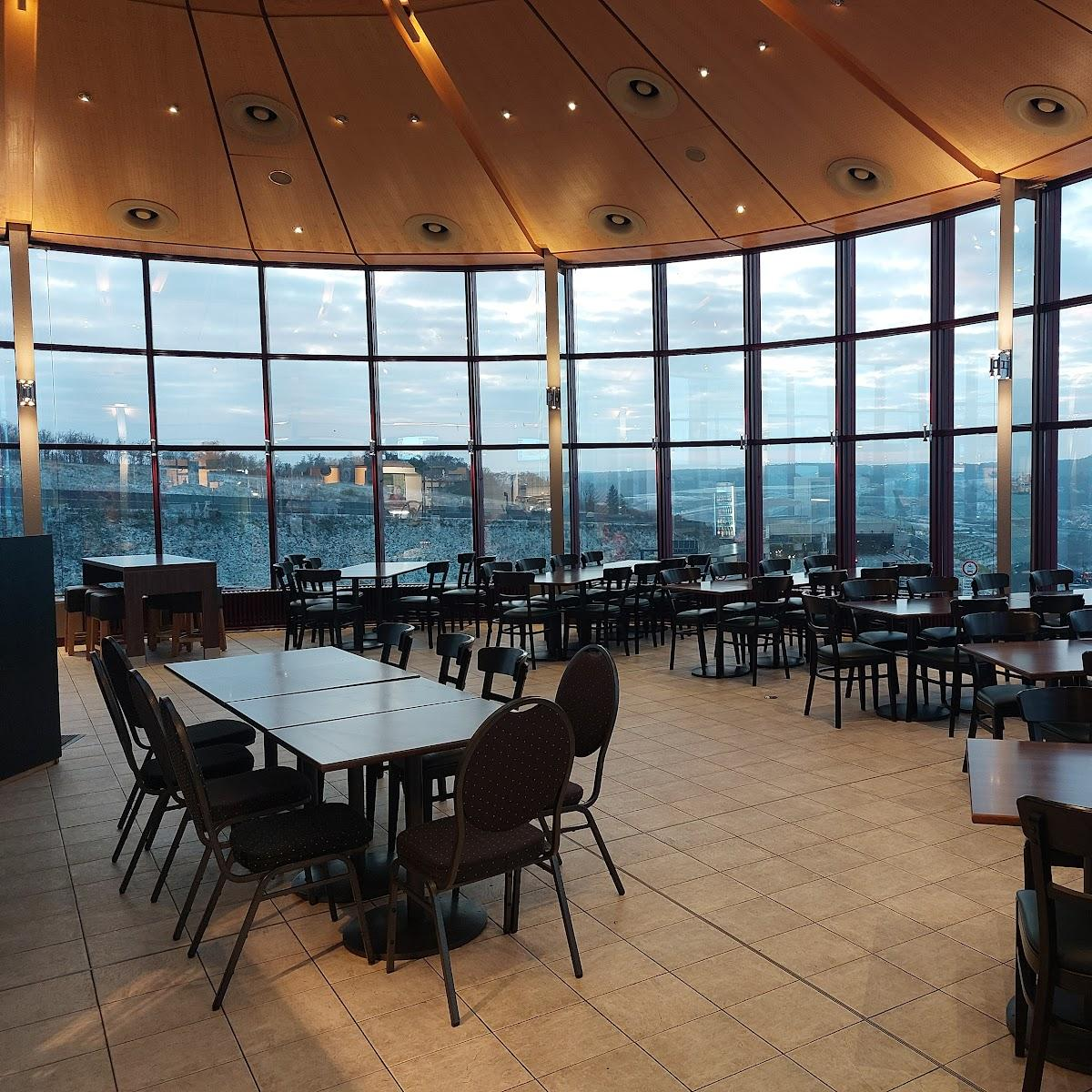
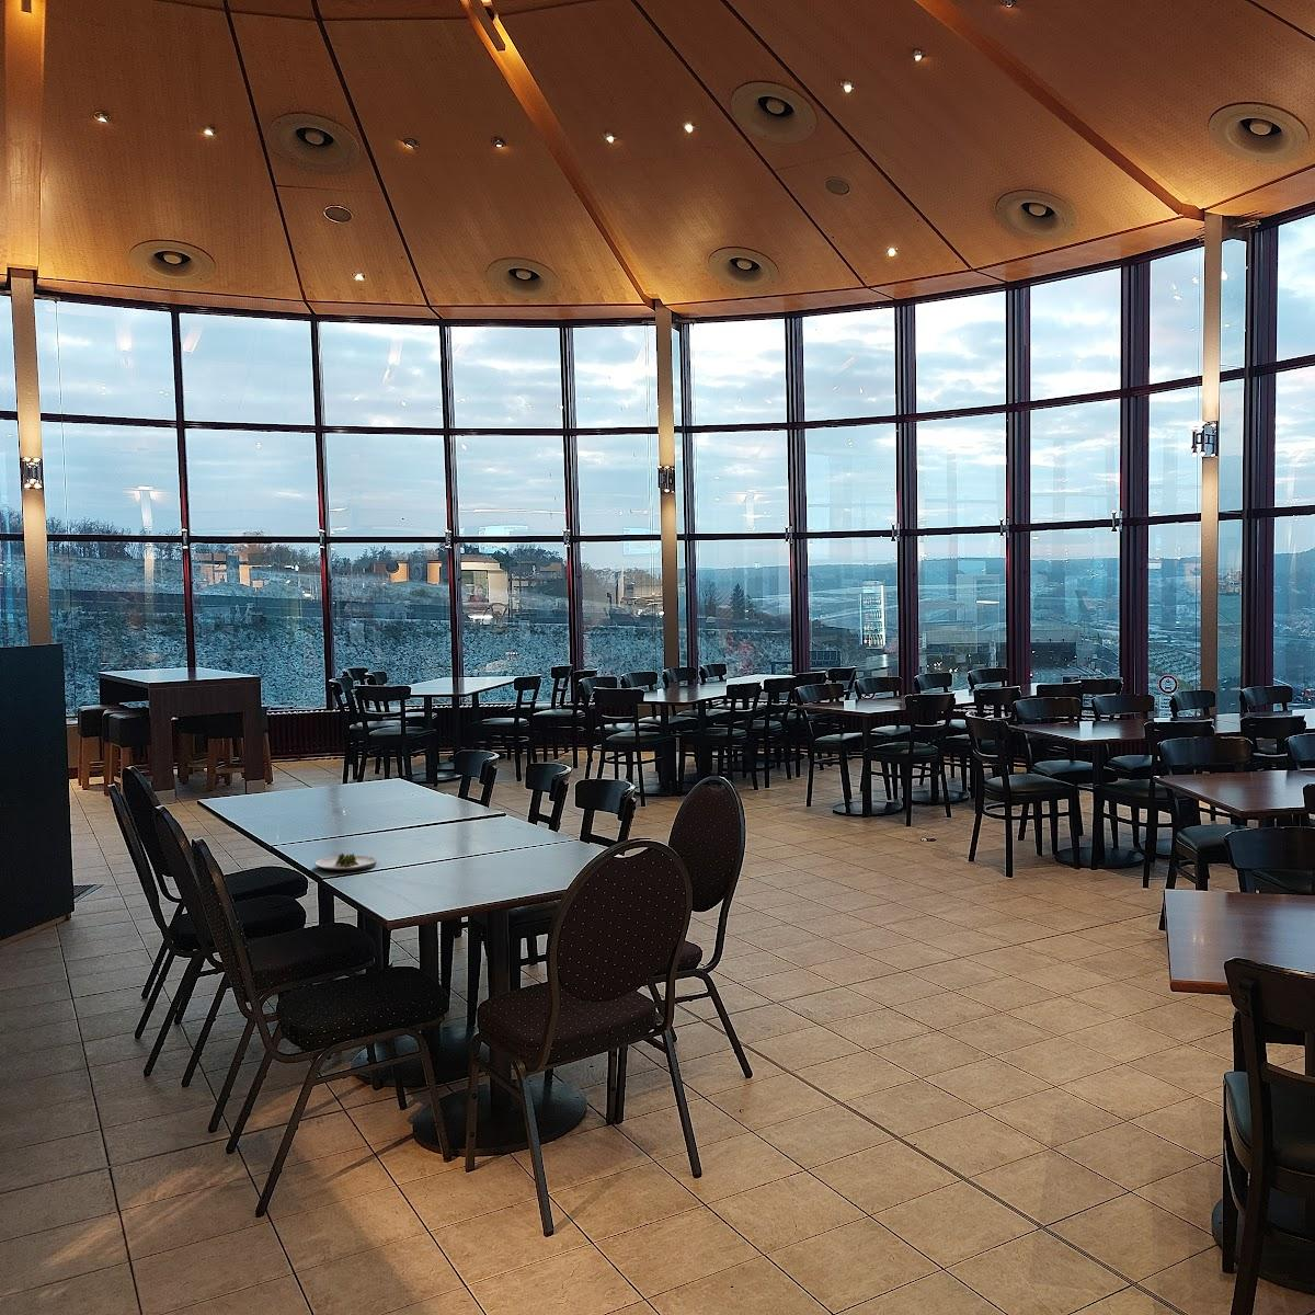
+ salad plate [313,853,378,872]
